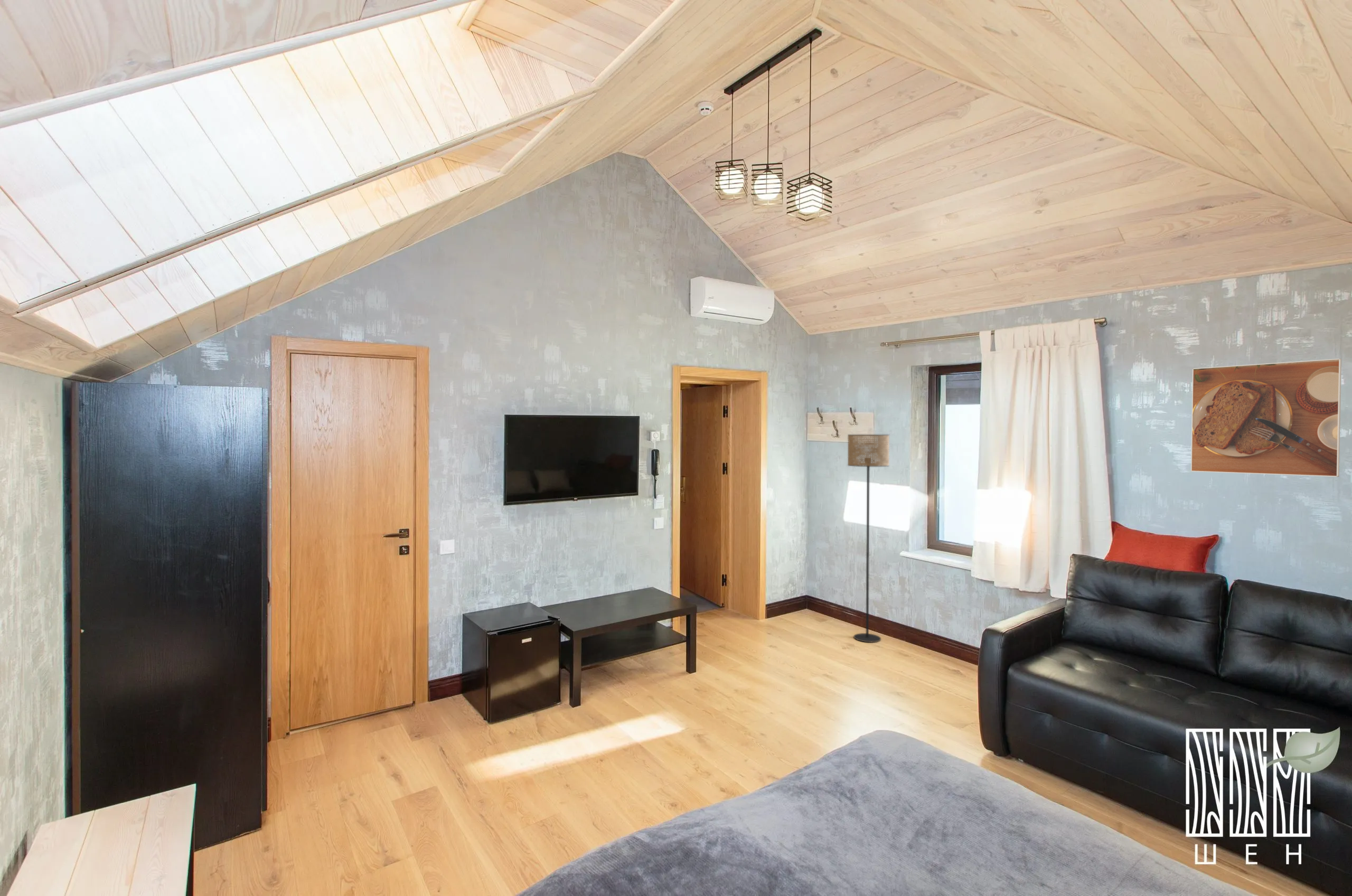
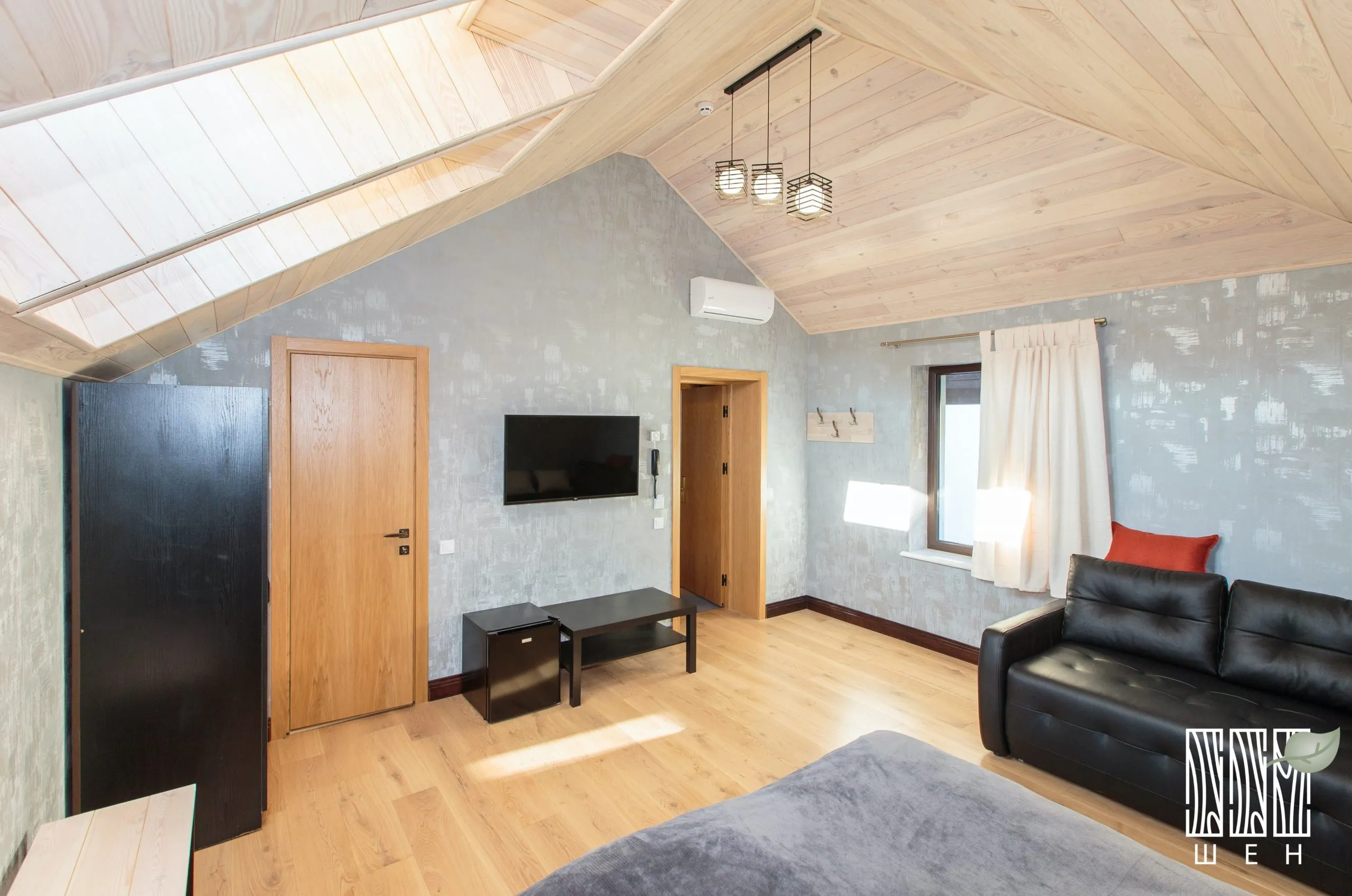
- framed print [1190,358,1342,477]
- floor lamp [847,434,890,643]
